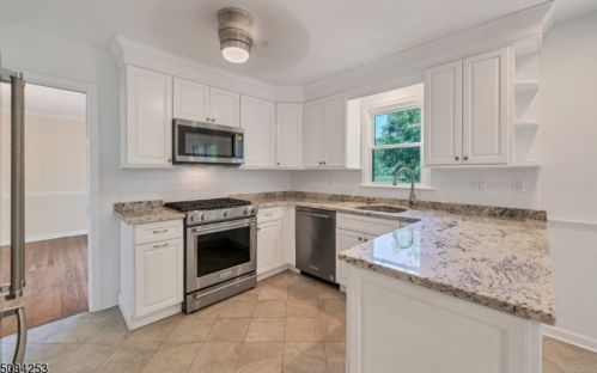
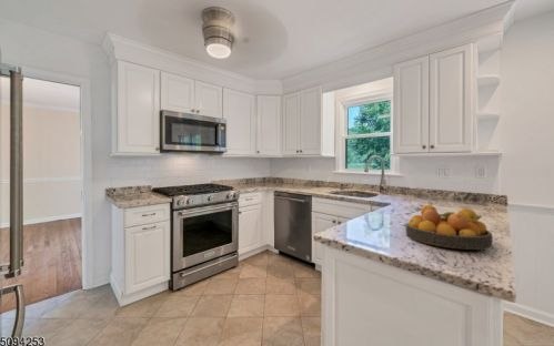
+ fruit bowl [405,204,494,251]
